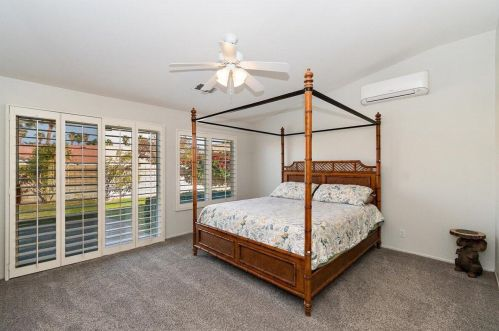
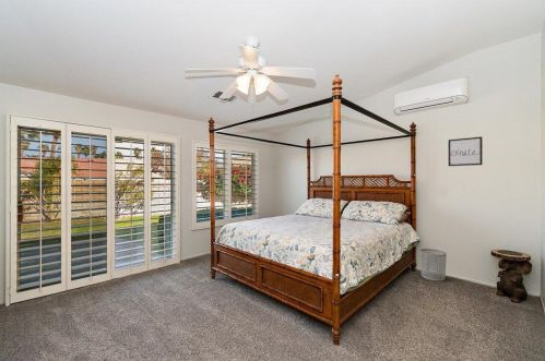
+ waste bin [419,248,448,282]
+ wall art [447,135,484,167]
